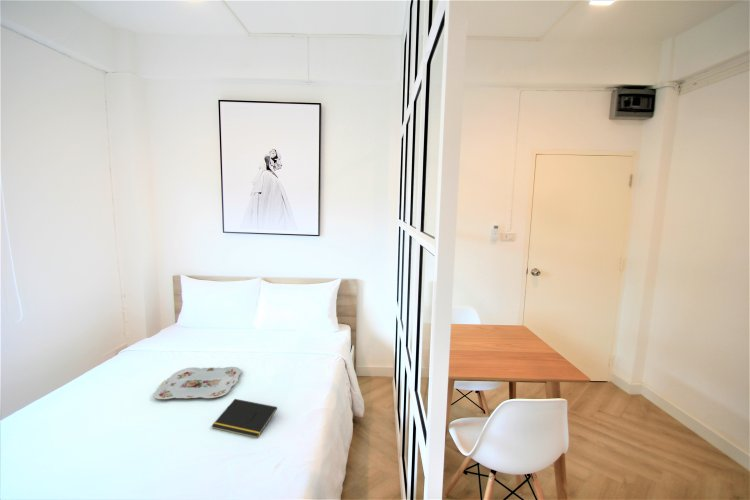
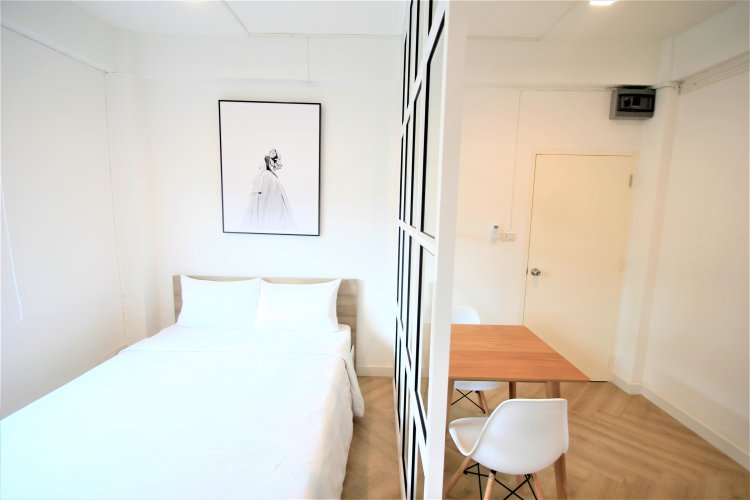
- serving tray [152,366,242,400]
- notepad [210,398,278,439]
